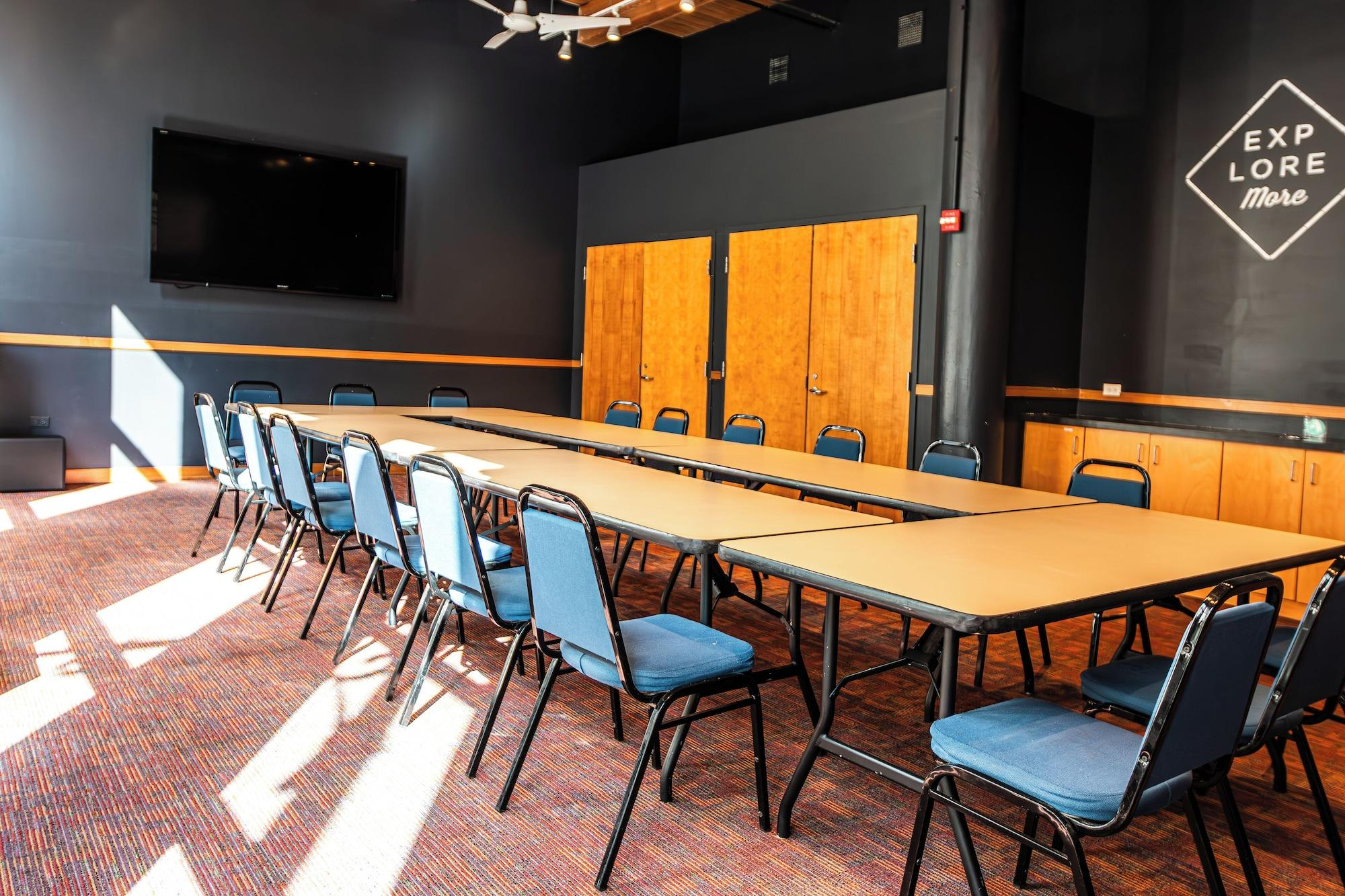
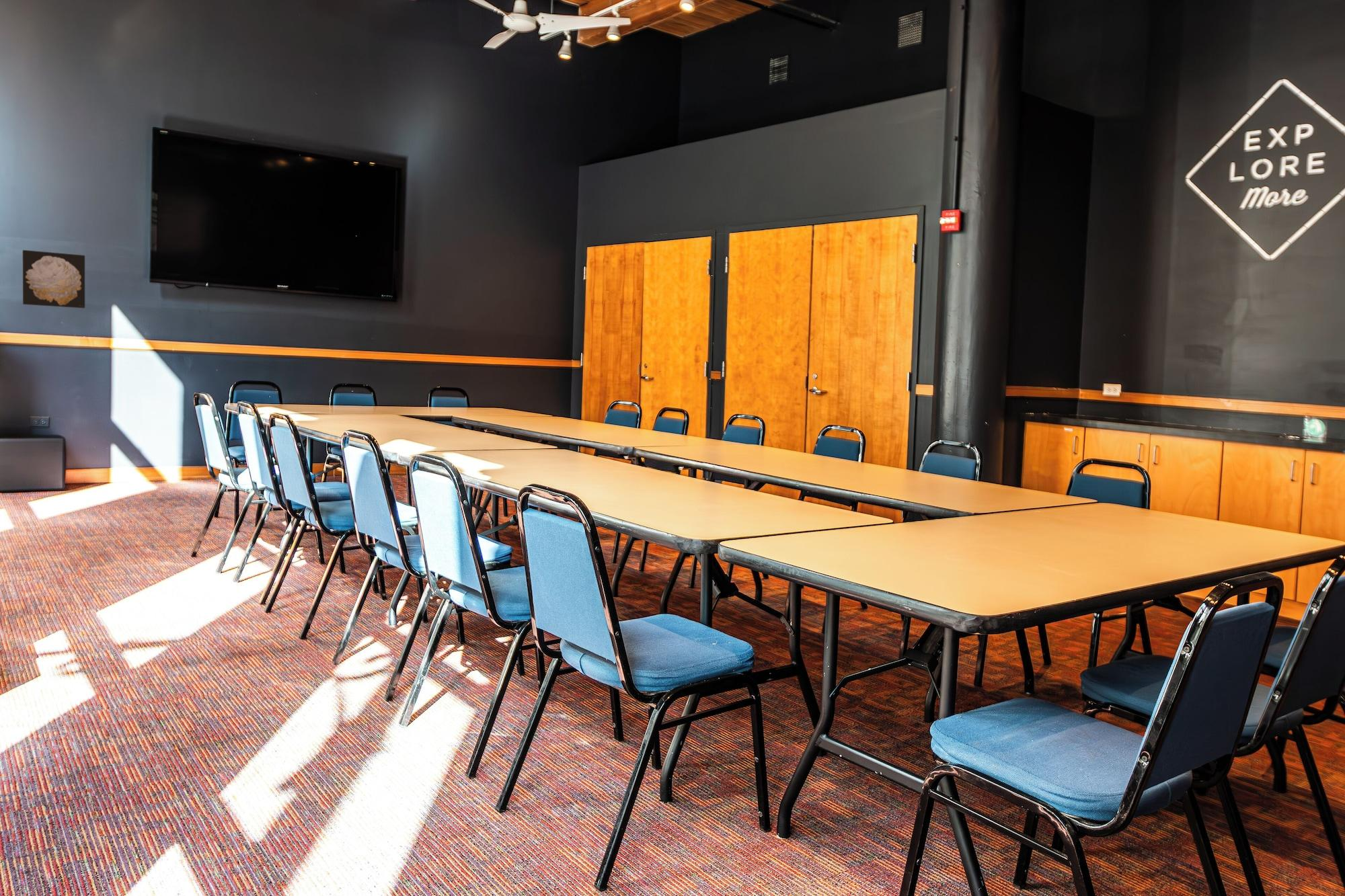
+ wall art [22,249,85,309]
